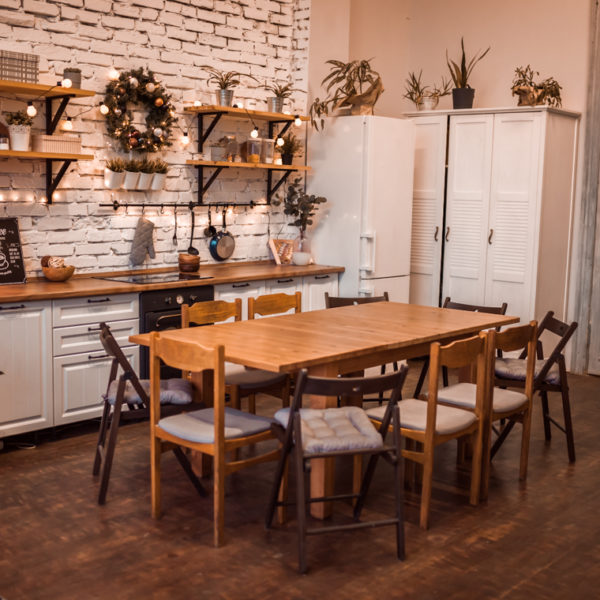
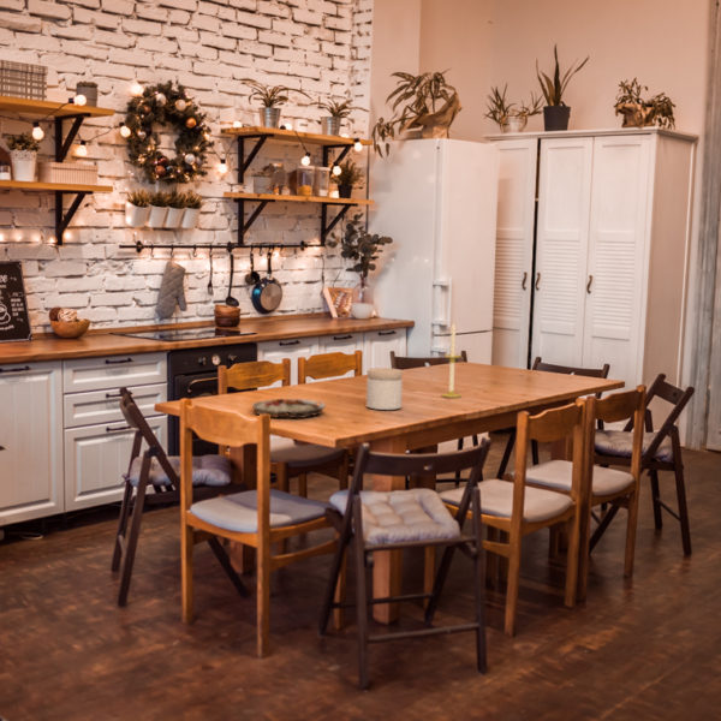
+ jar [365,367,404,411]
+ candle [440,322,463,399]
+ plate [251,398,327,419]
